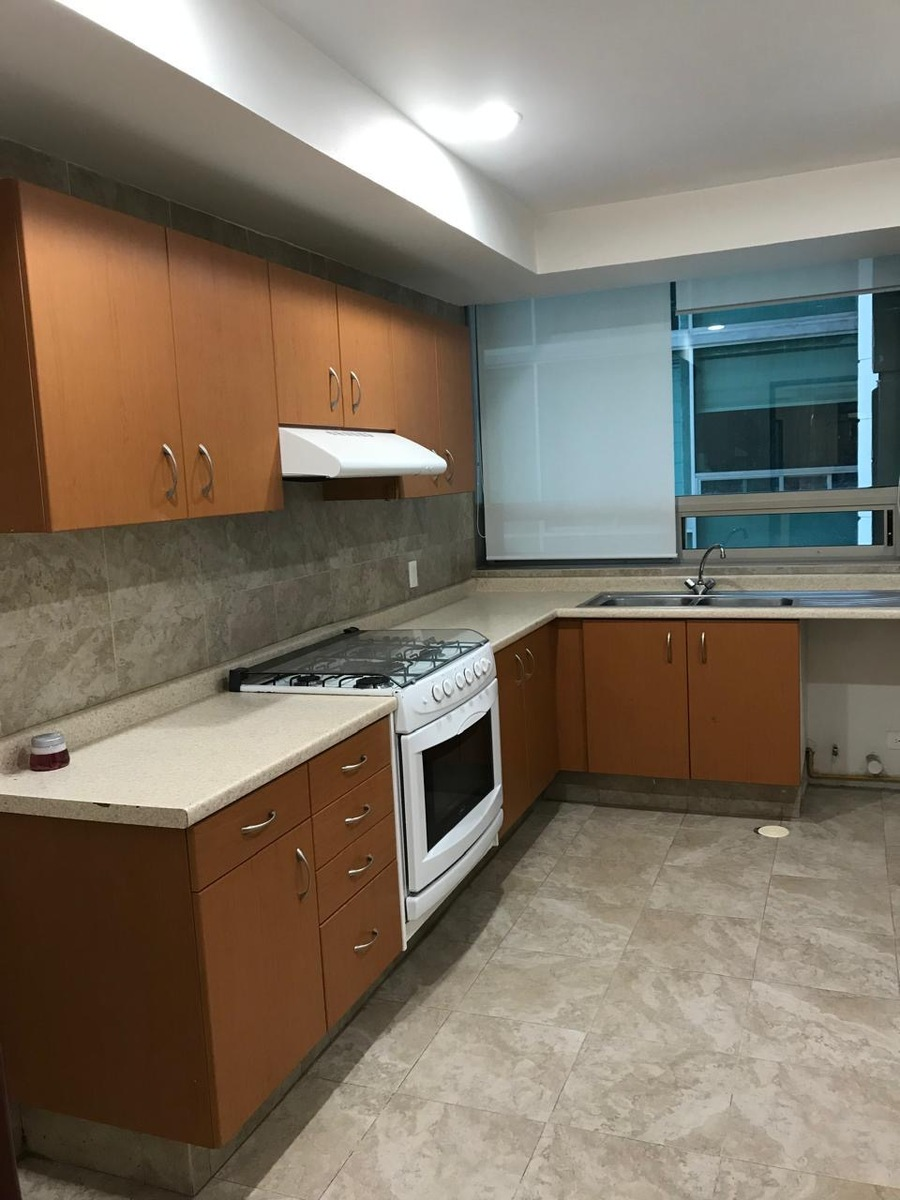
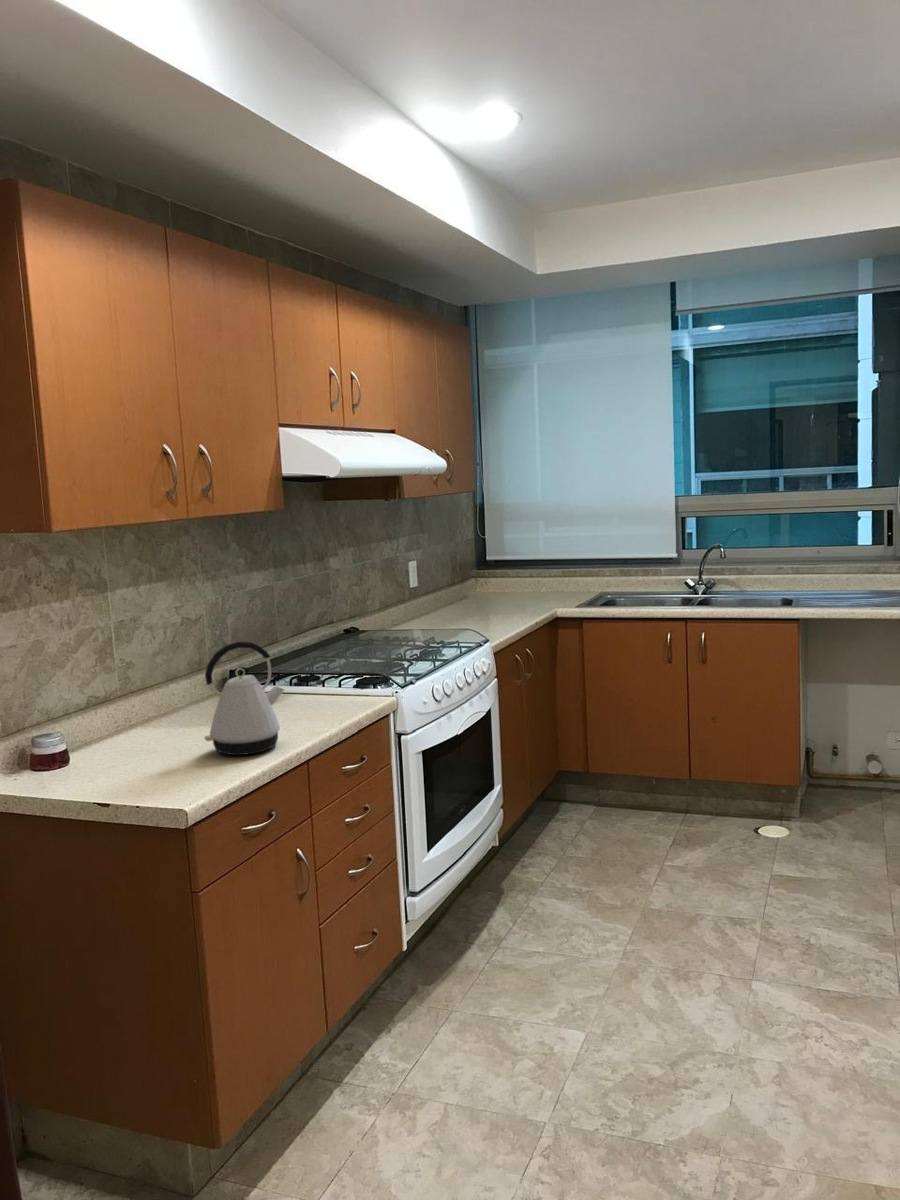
+ kettle [203,640,286,756]
